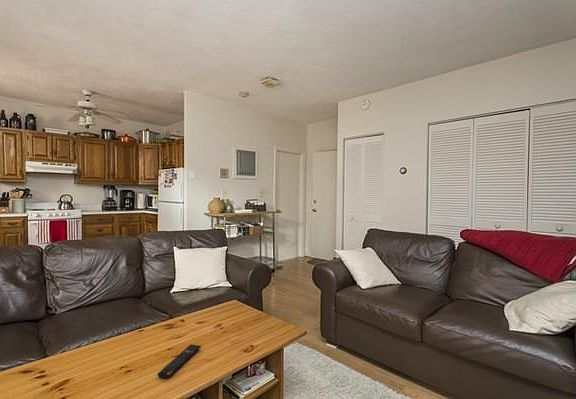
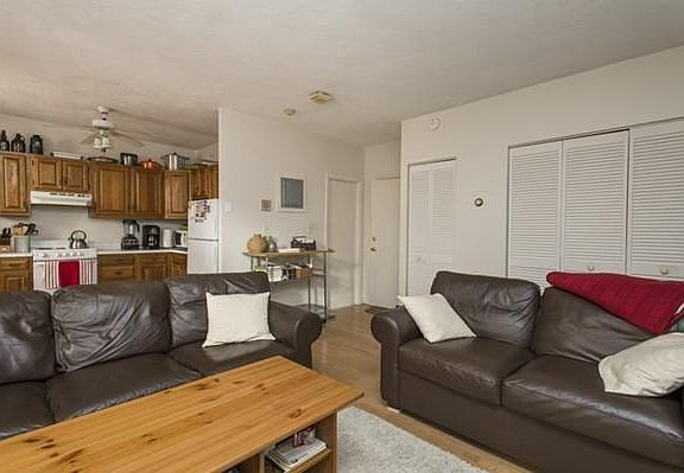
- remote control [157,343,202,380]
